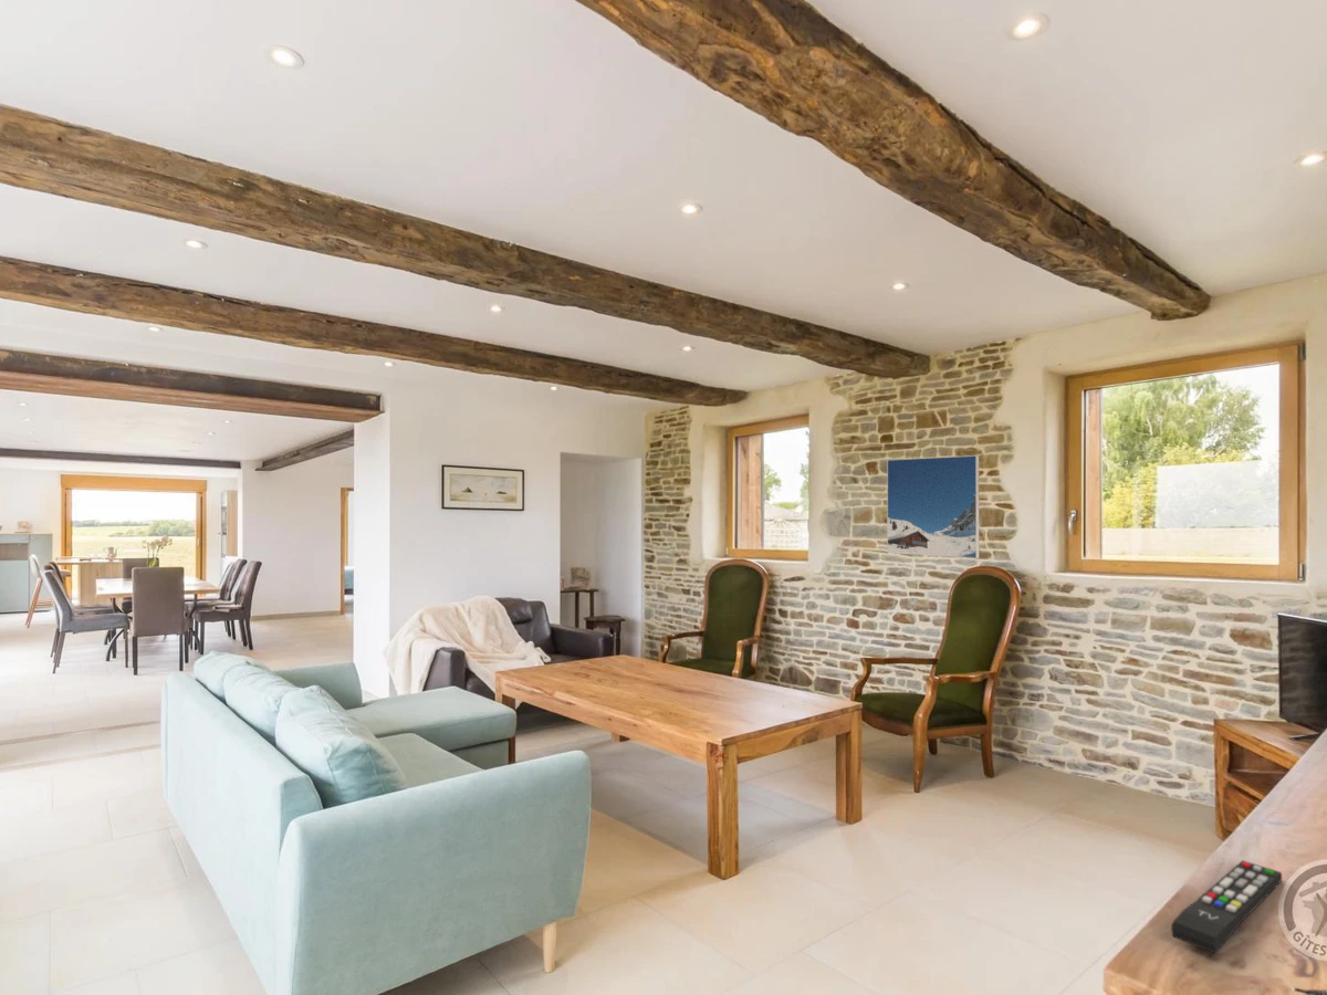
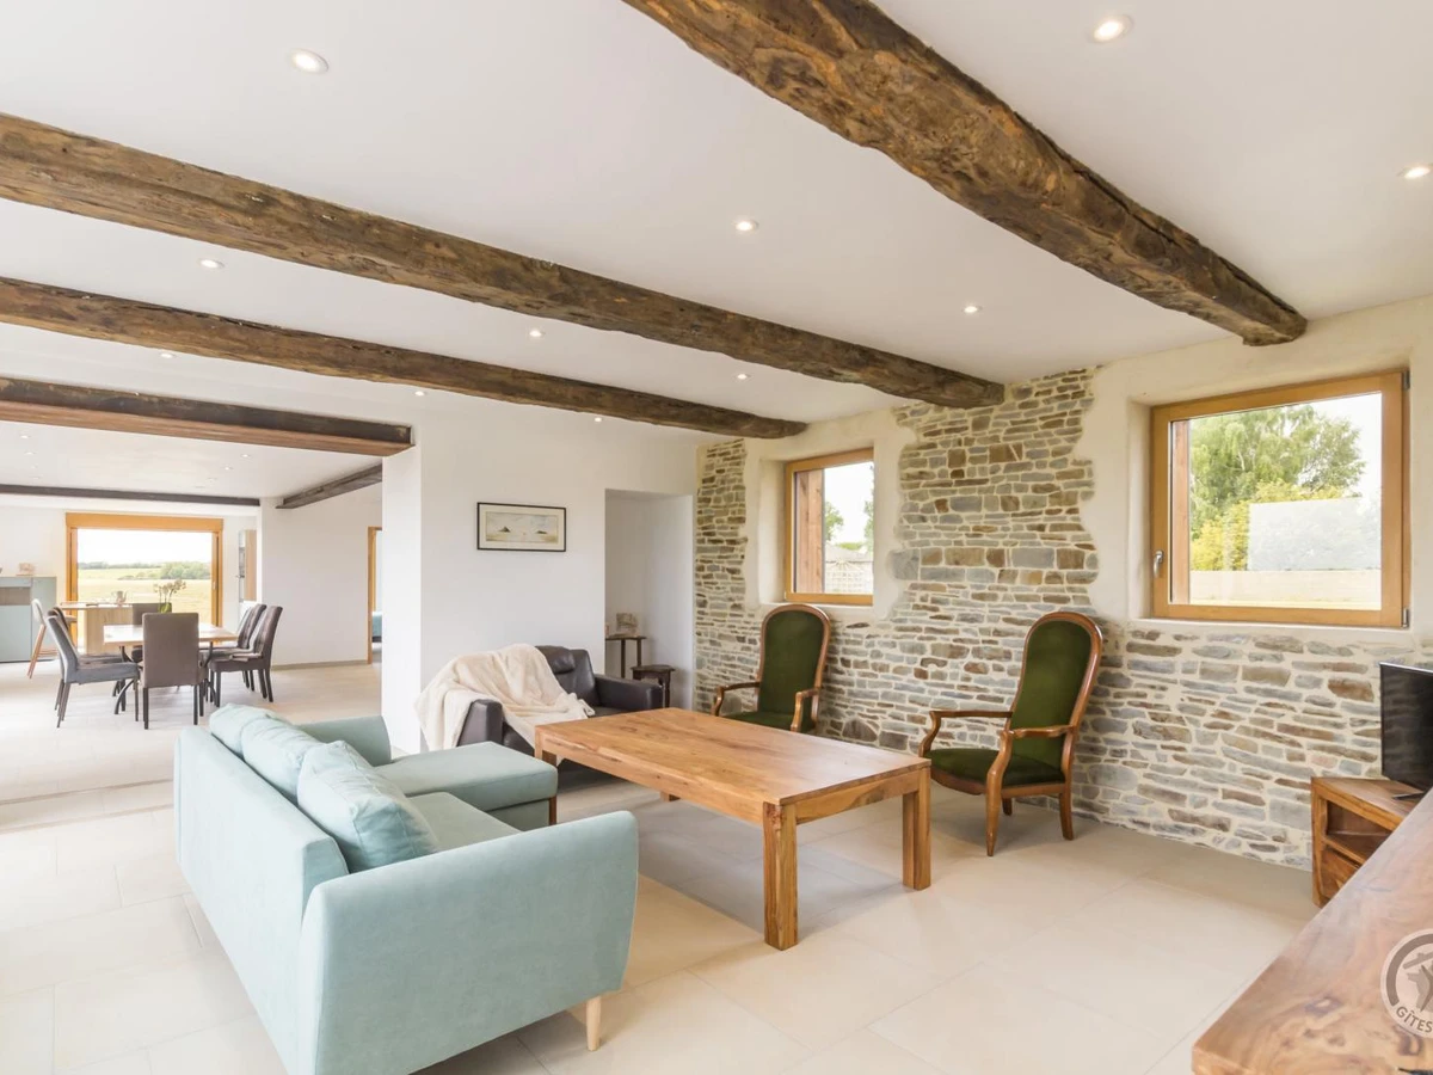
- remote control [1170,859,1283,955]
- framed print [886,454,980,559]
